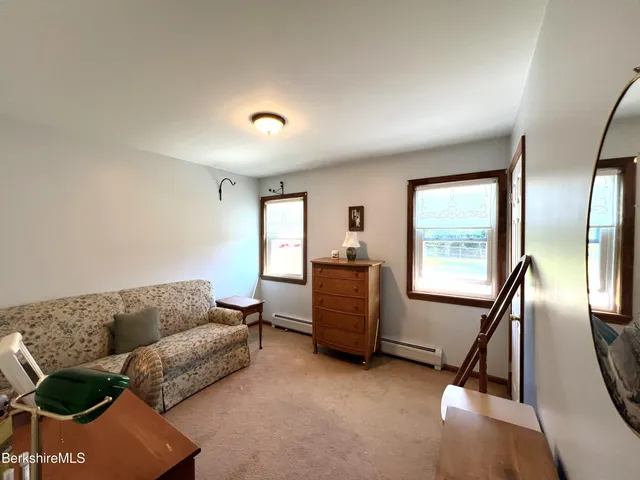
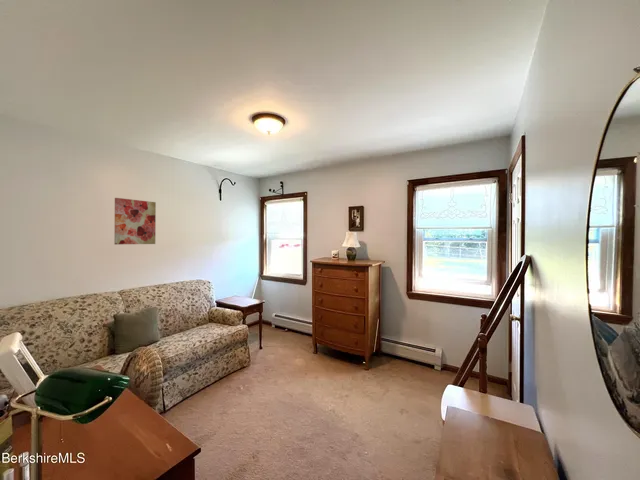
+ wall art [113,197,157,245]
